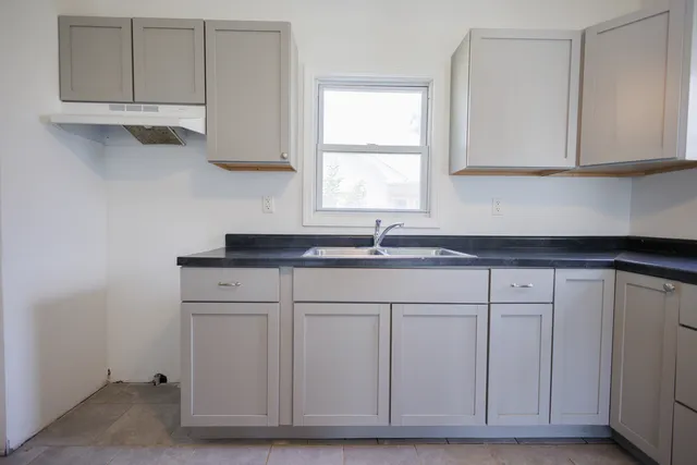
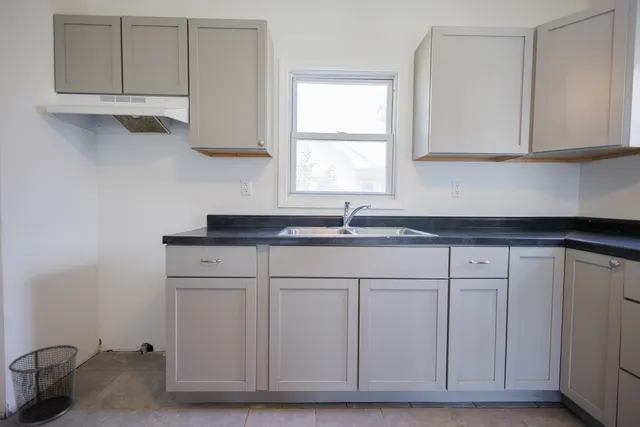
+ waste bin [8,344,79,427]
